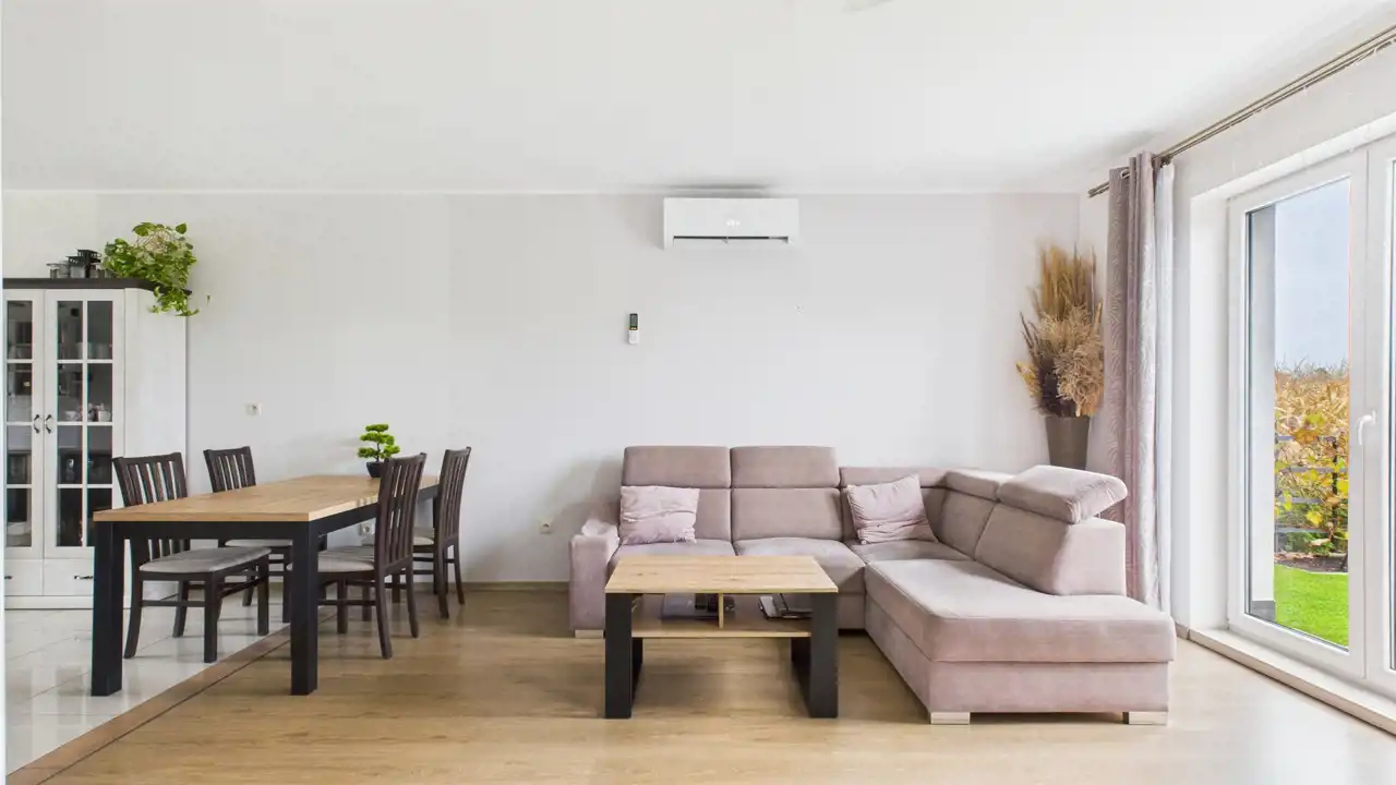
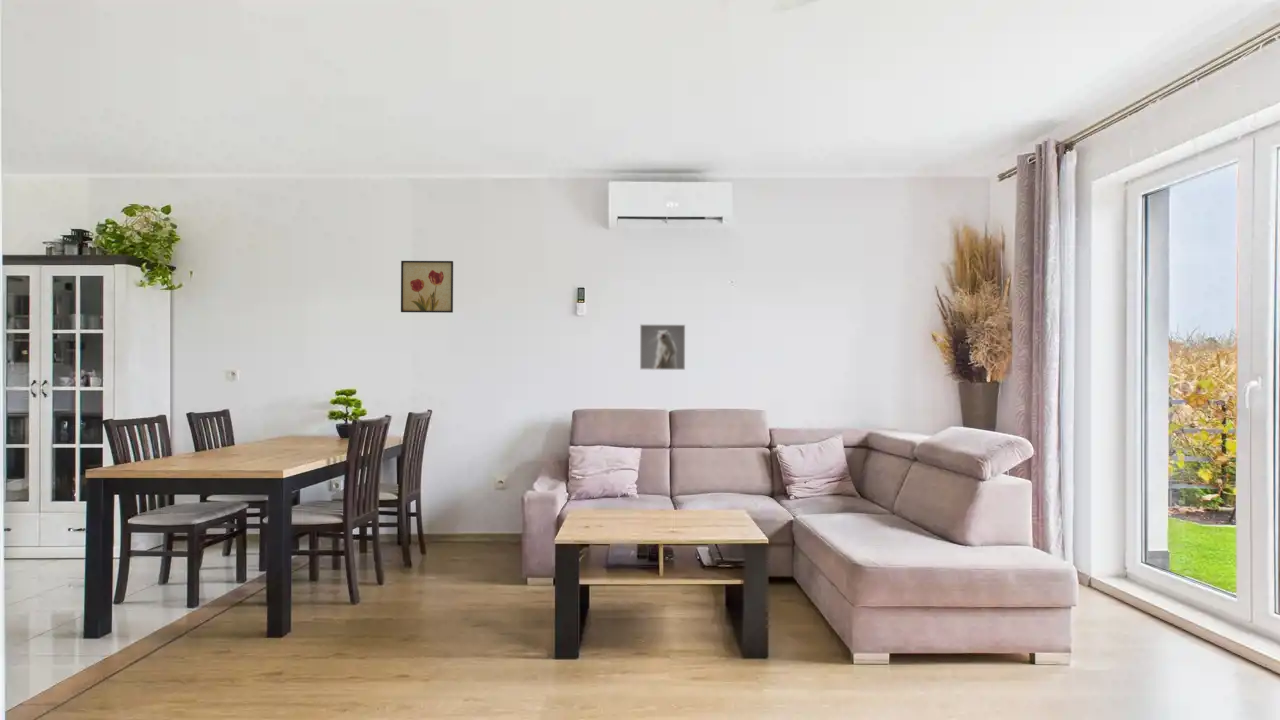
+ wall art [400,260,454,314]
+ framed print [639,323,686,371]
